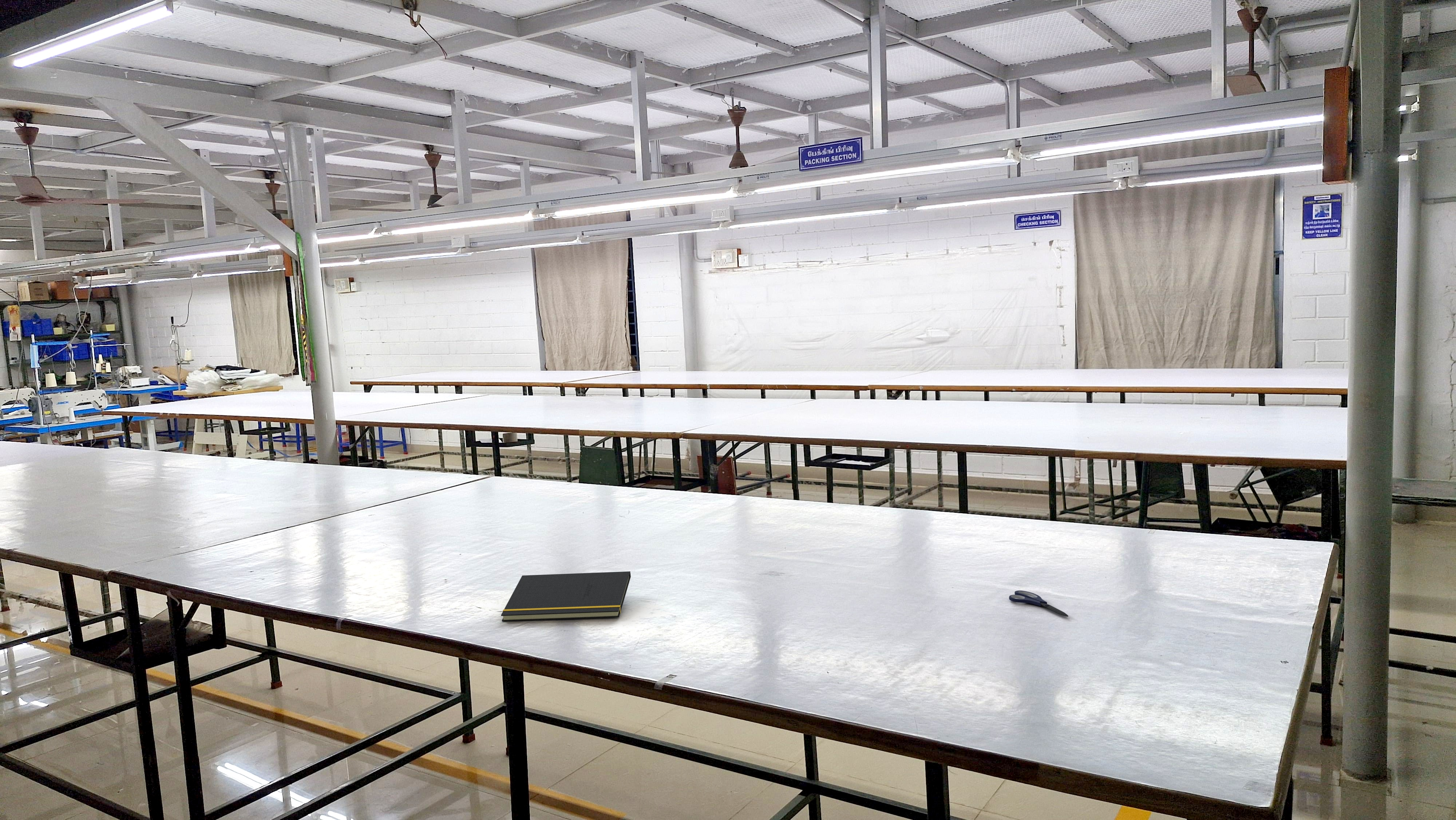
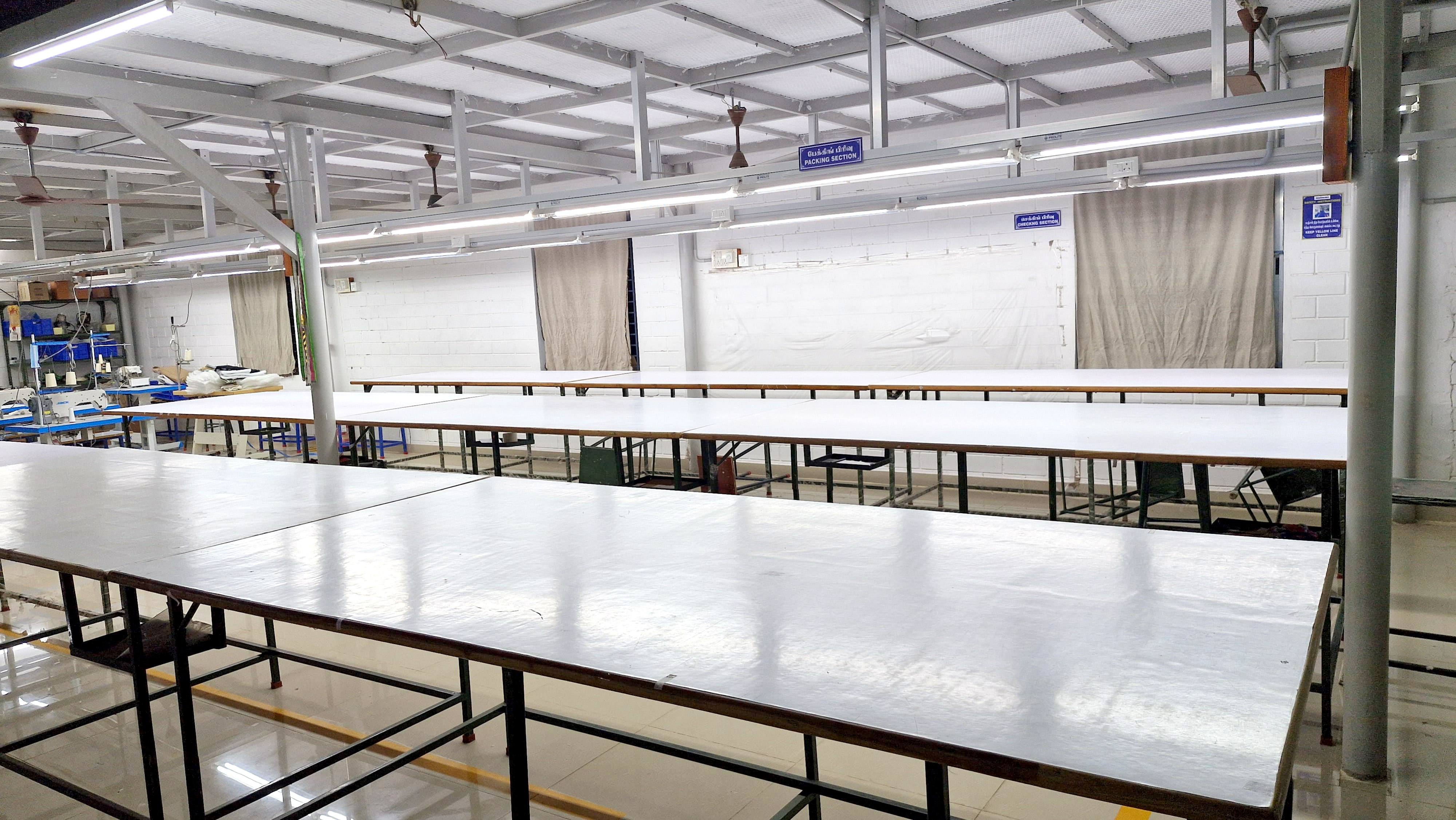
- scissors [1009,590,1069,617]
- notepad [500,571,631,622]
